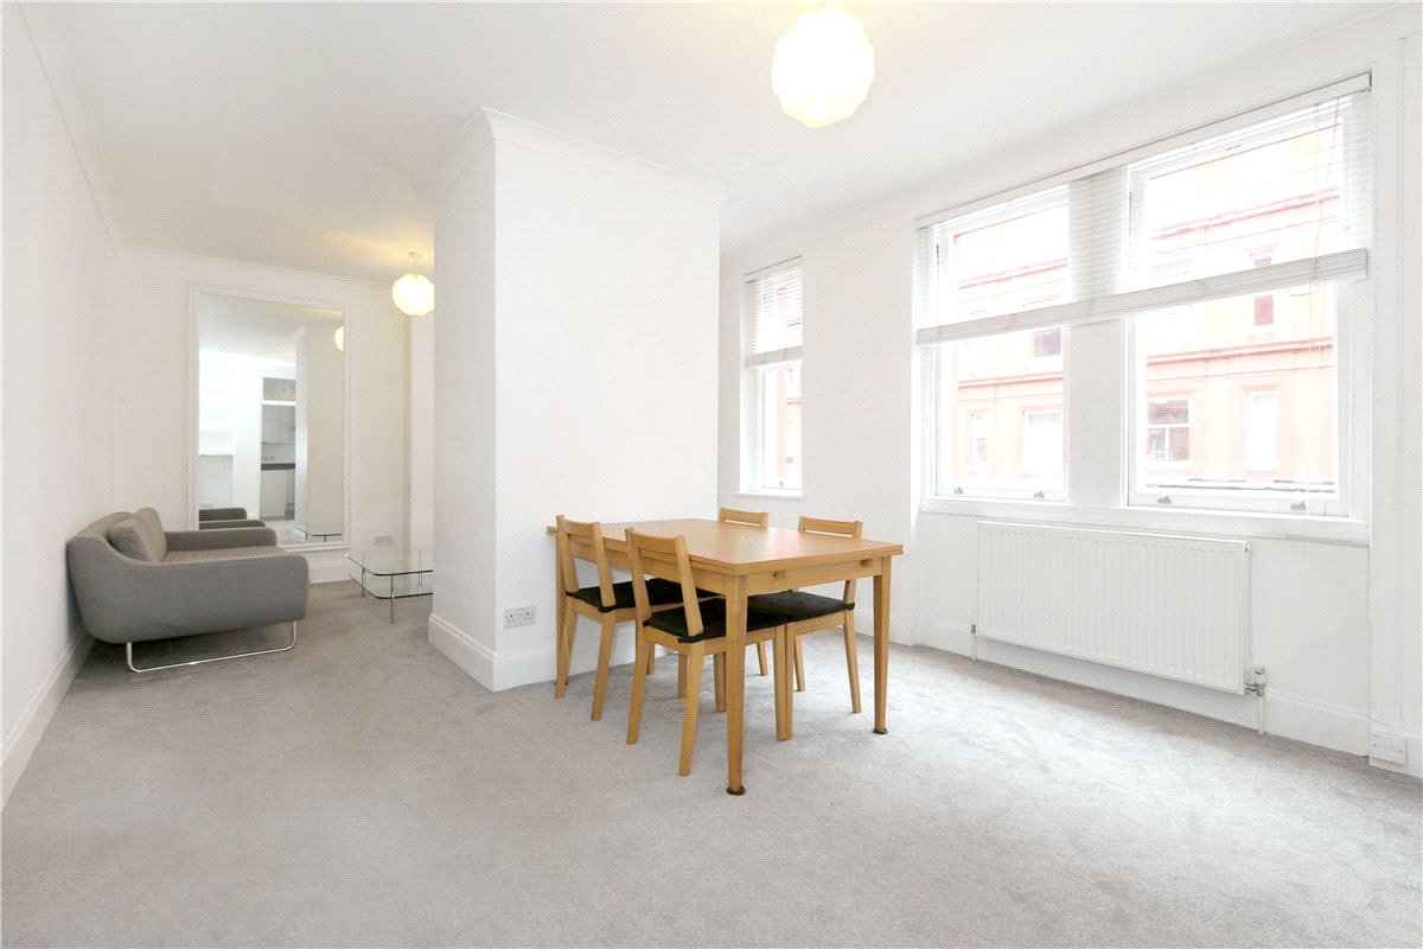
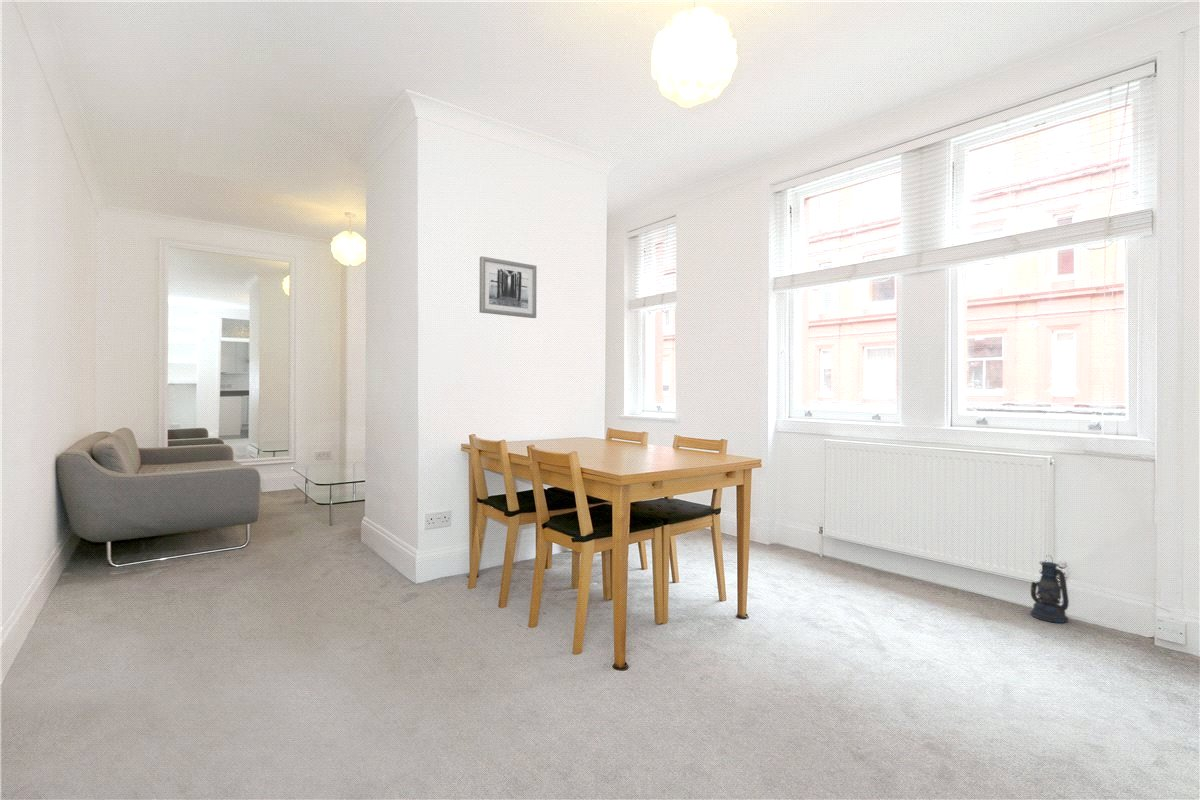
+ lantern [1030,554,1070,624]
+ wall art [478,255,538,319]
